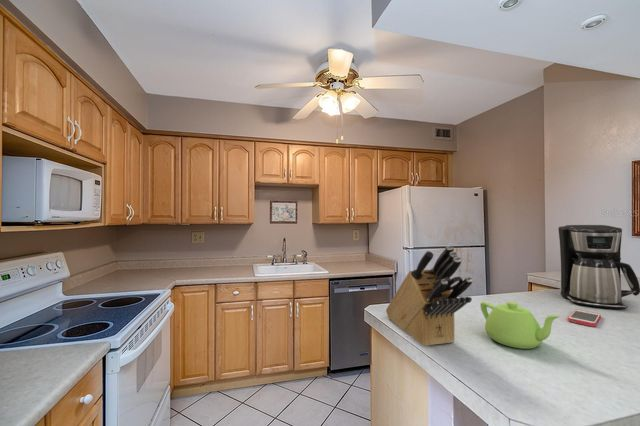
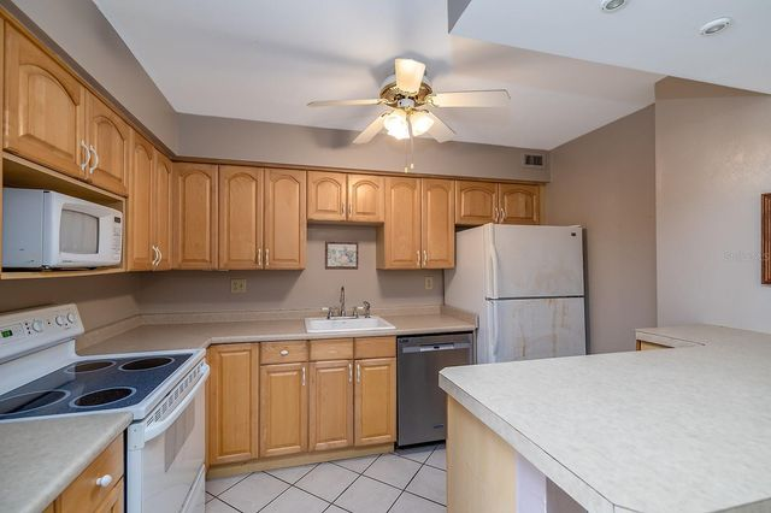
- coffee maker [557,224,640,310]
- knife block [385,244,473,347]
- teapot [479,301,562,350]
- smartphone [567,308,602,328]
